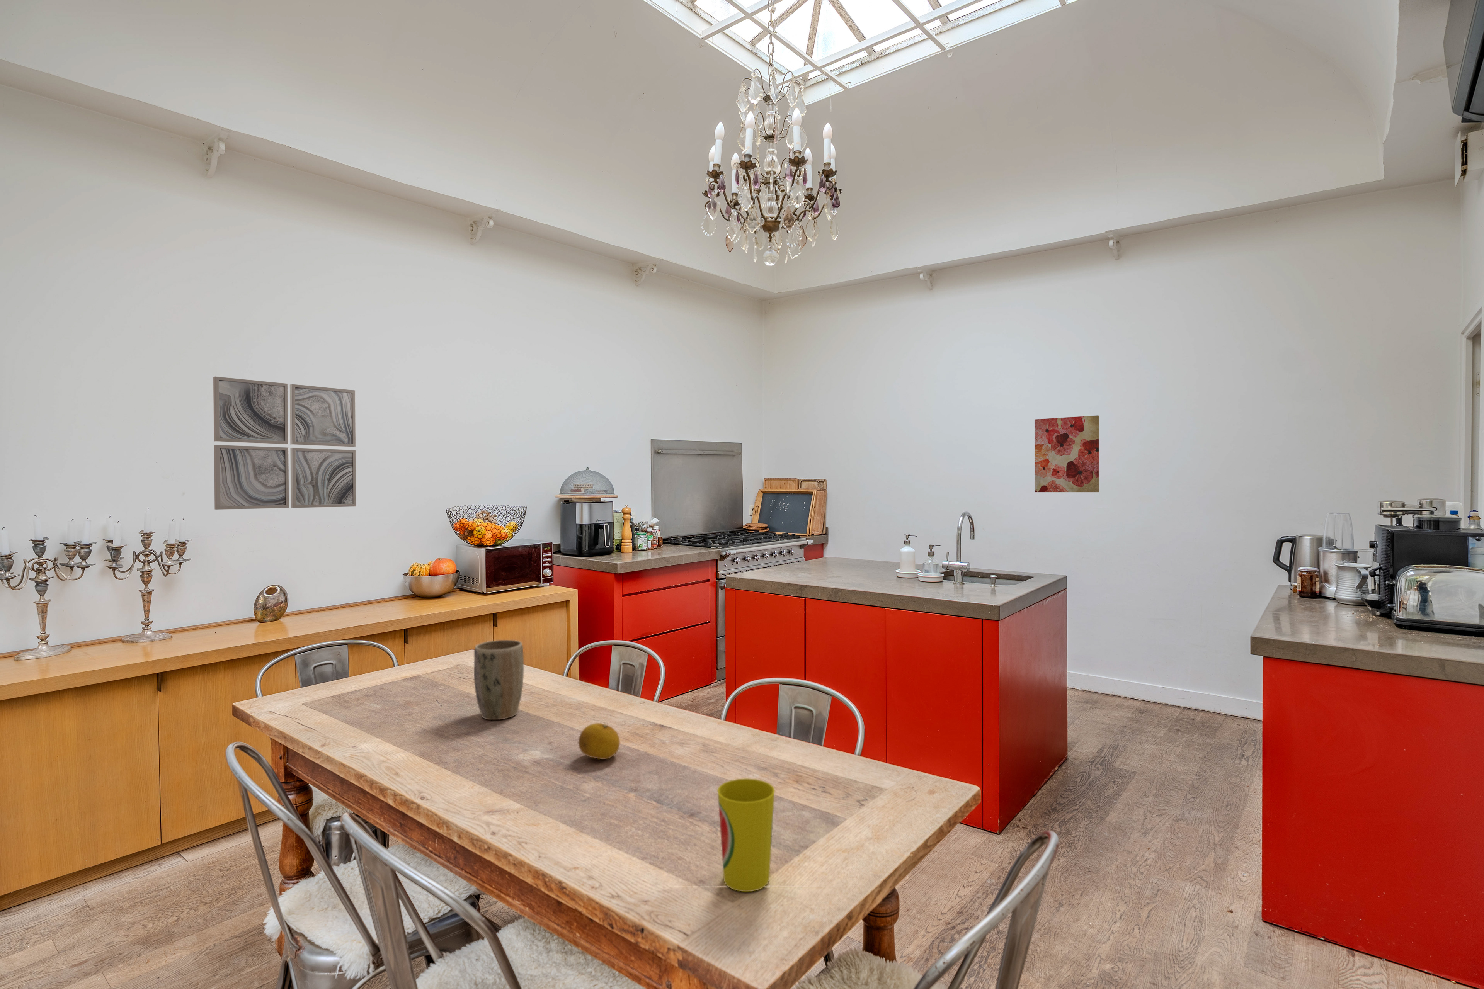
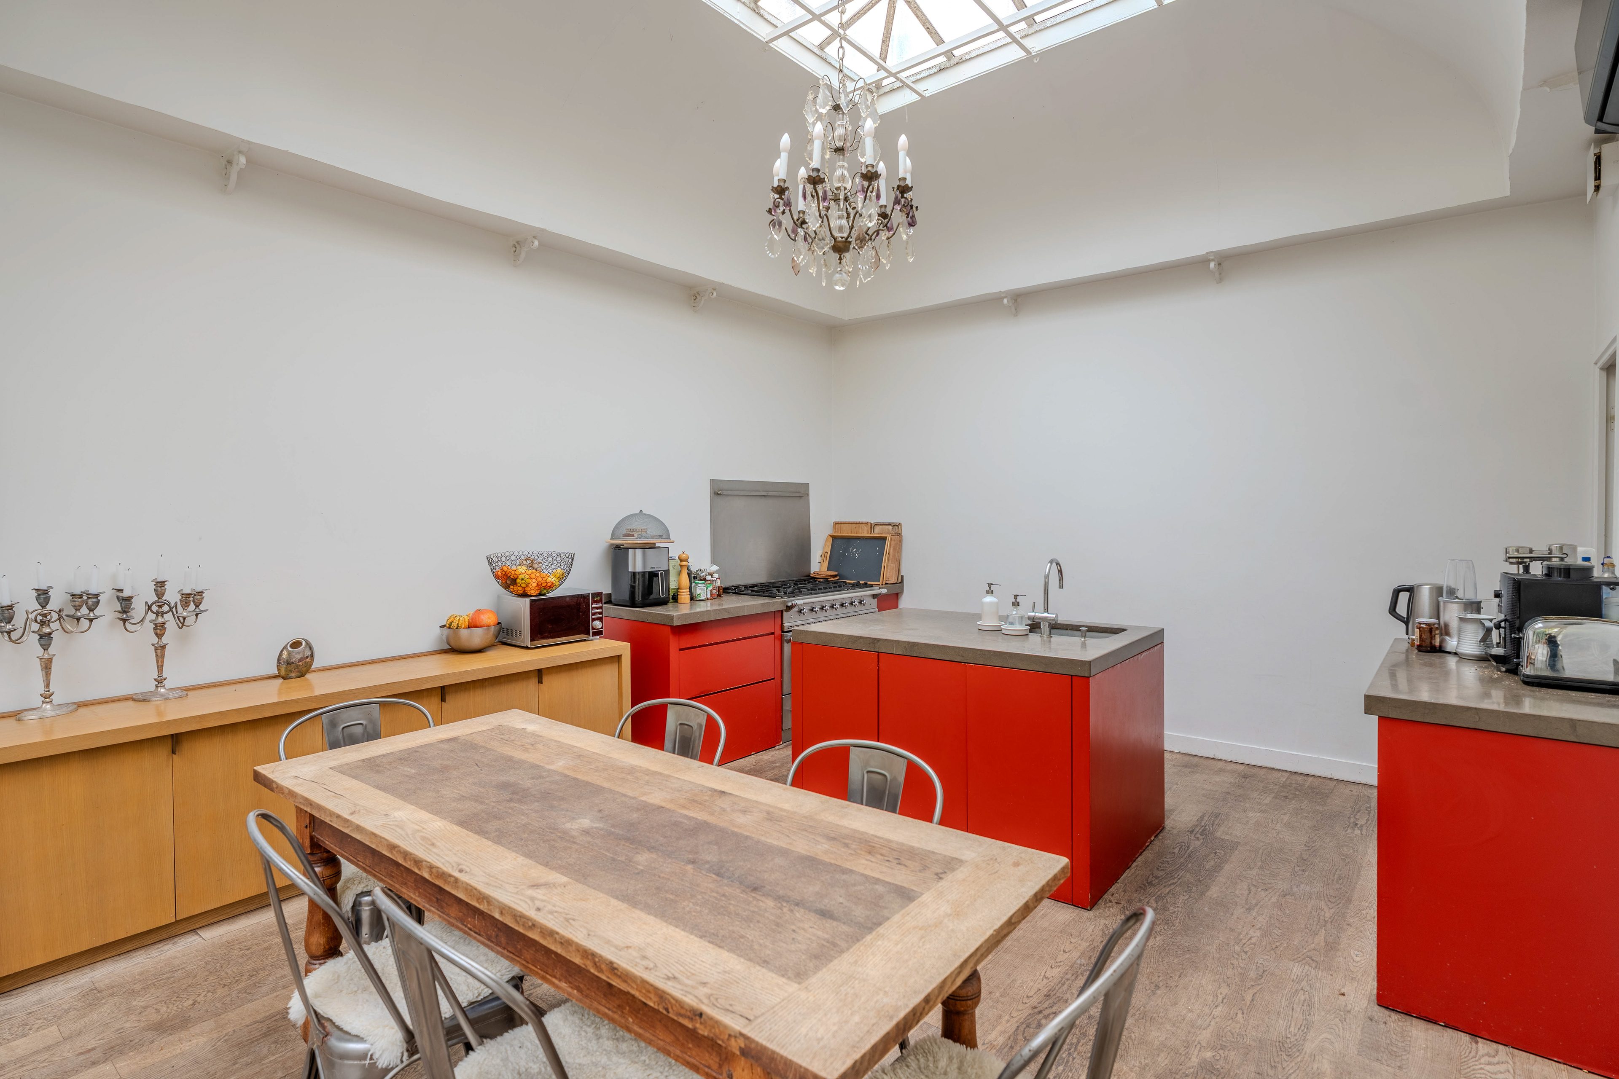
- wall art [213,376,357,510]
- wall art [1035,415,1100,492]
- cup [717,778,775,892]
- fruit [579,723,621,759]
- plant pot [474,639,524,720]
